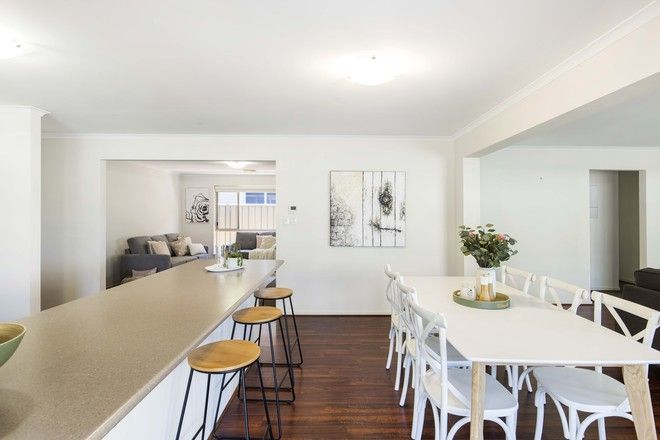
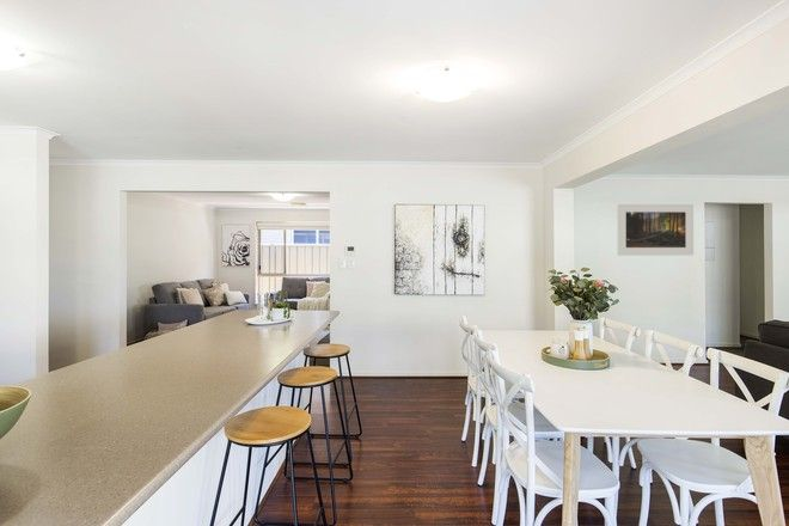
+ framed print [617,203,695,257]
